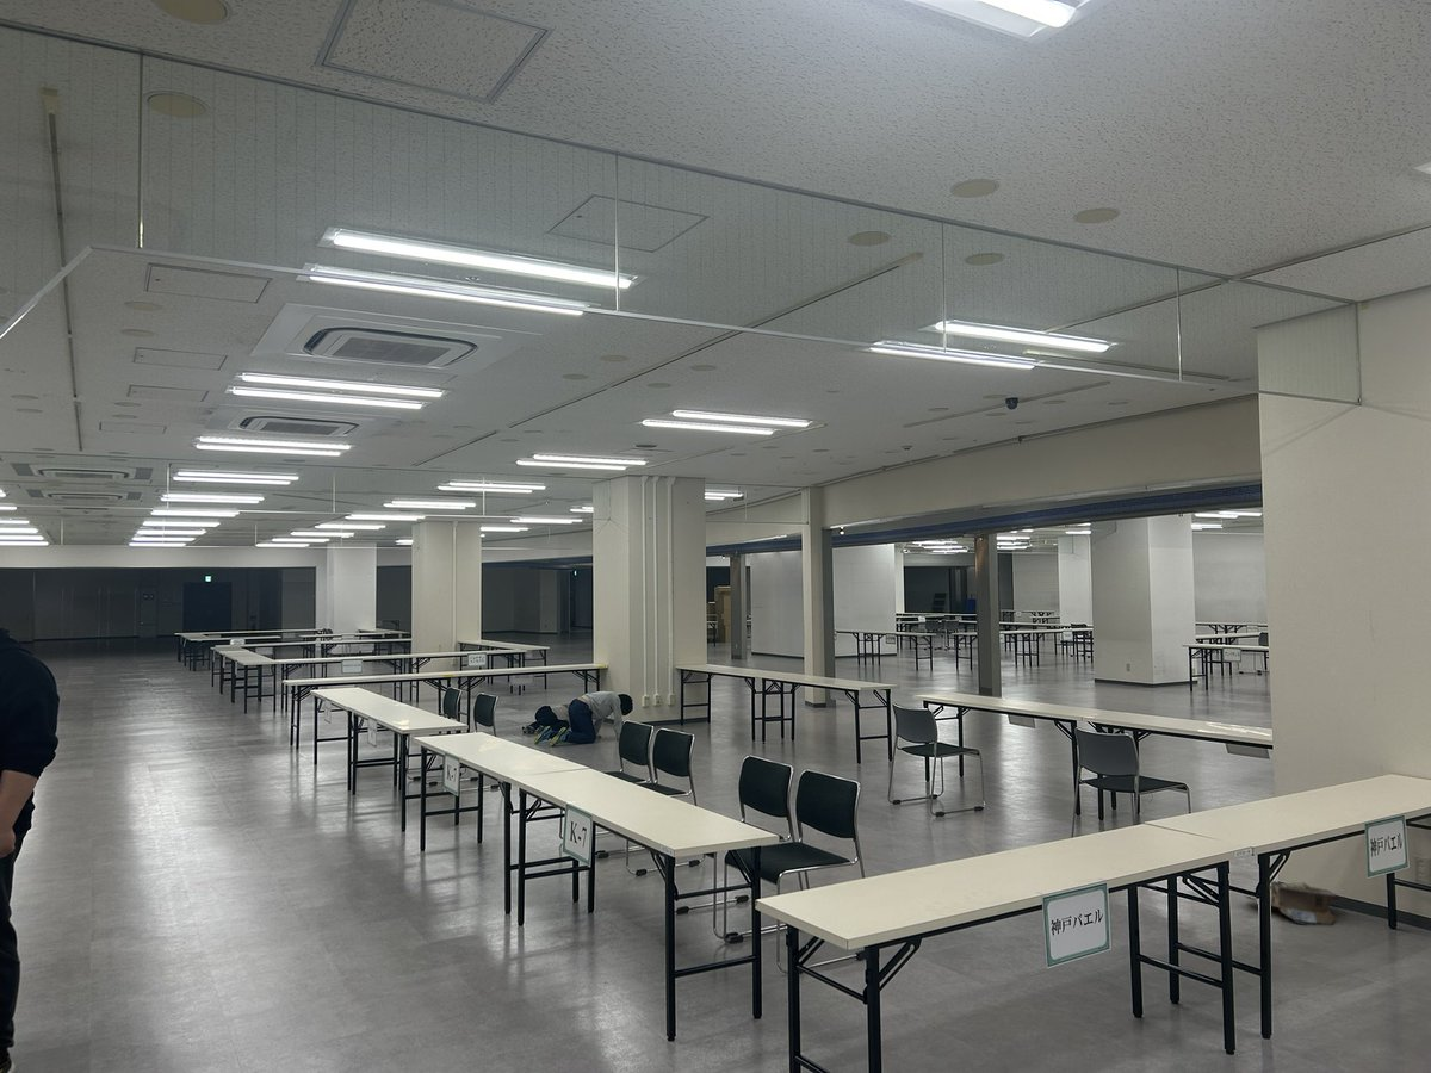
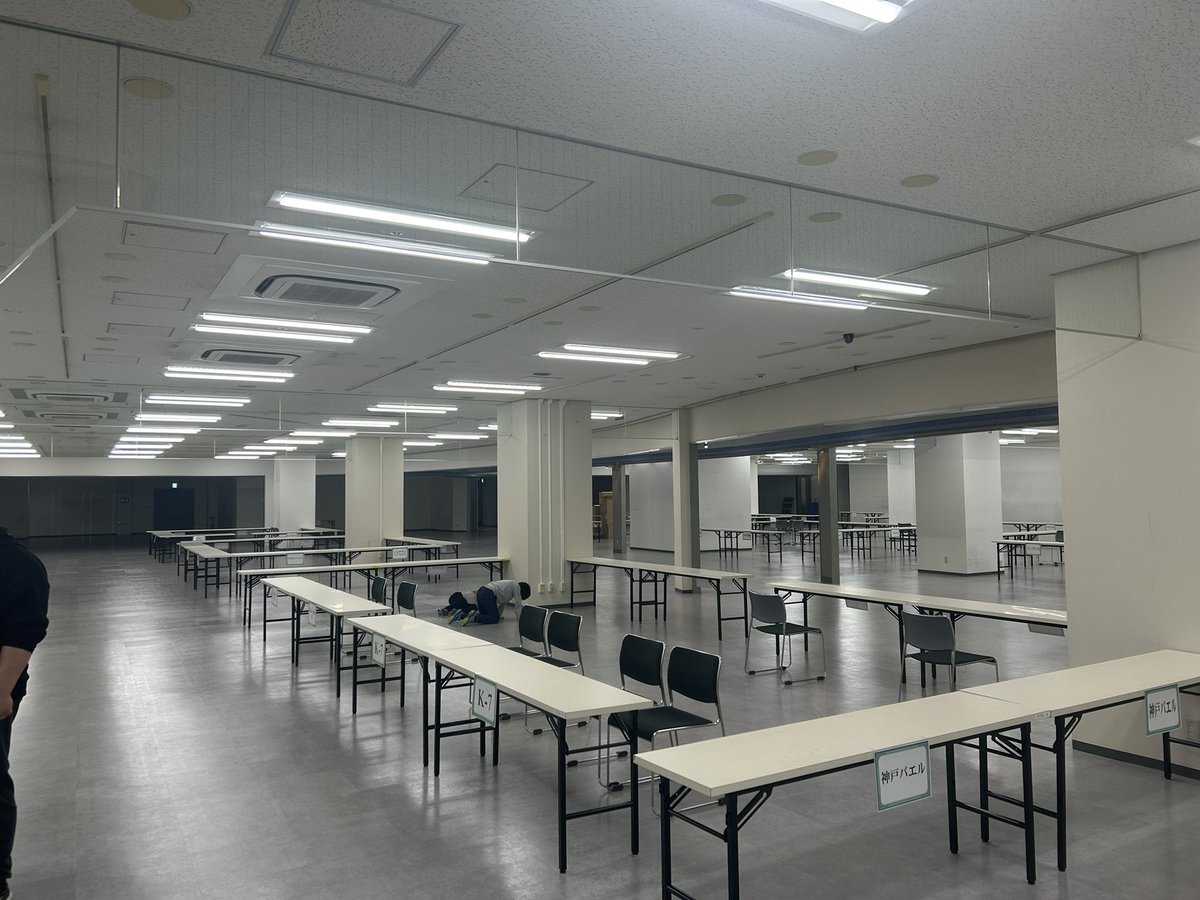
- cardboard box [1244,880,1343,928]
